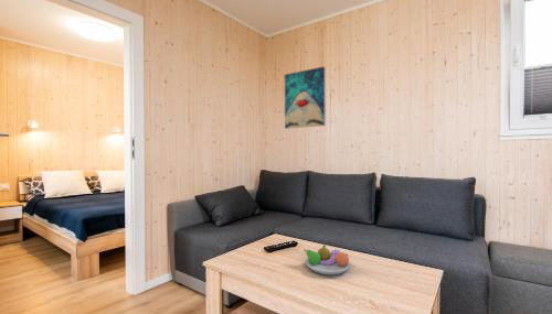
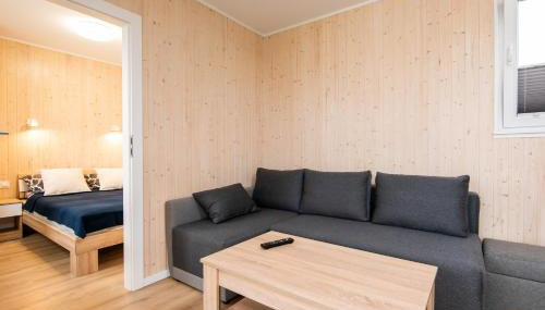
- wall art [284,65,326,130]
- fruit bowl [302,243,351,275]
